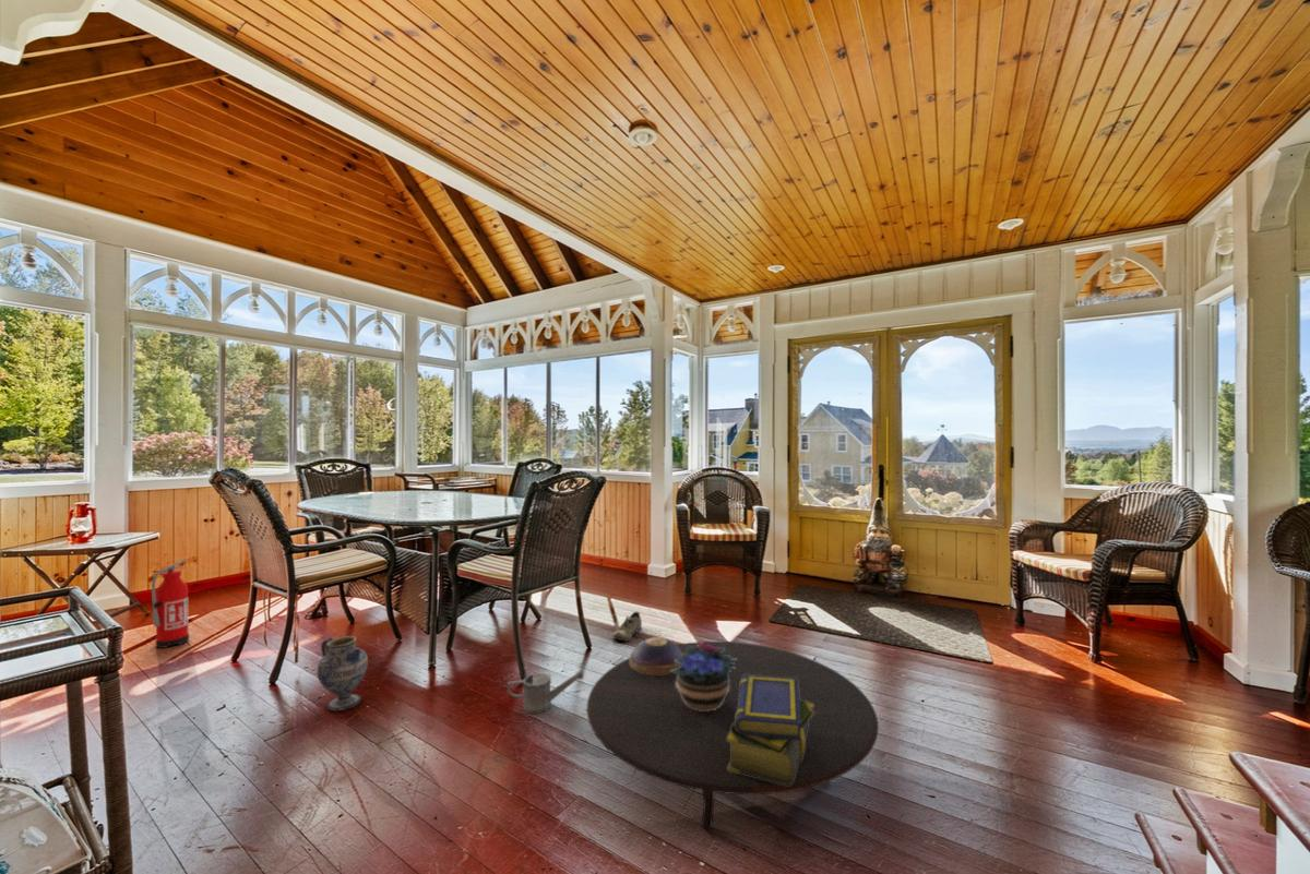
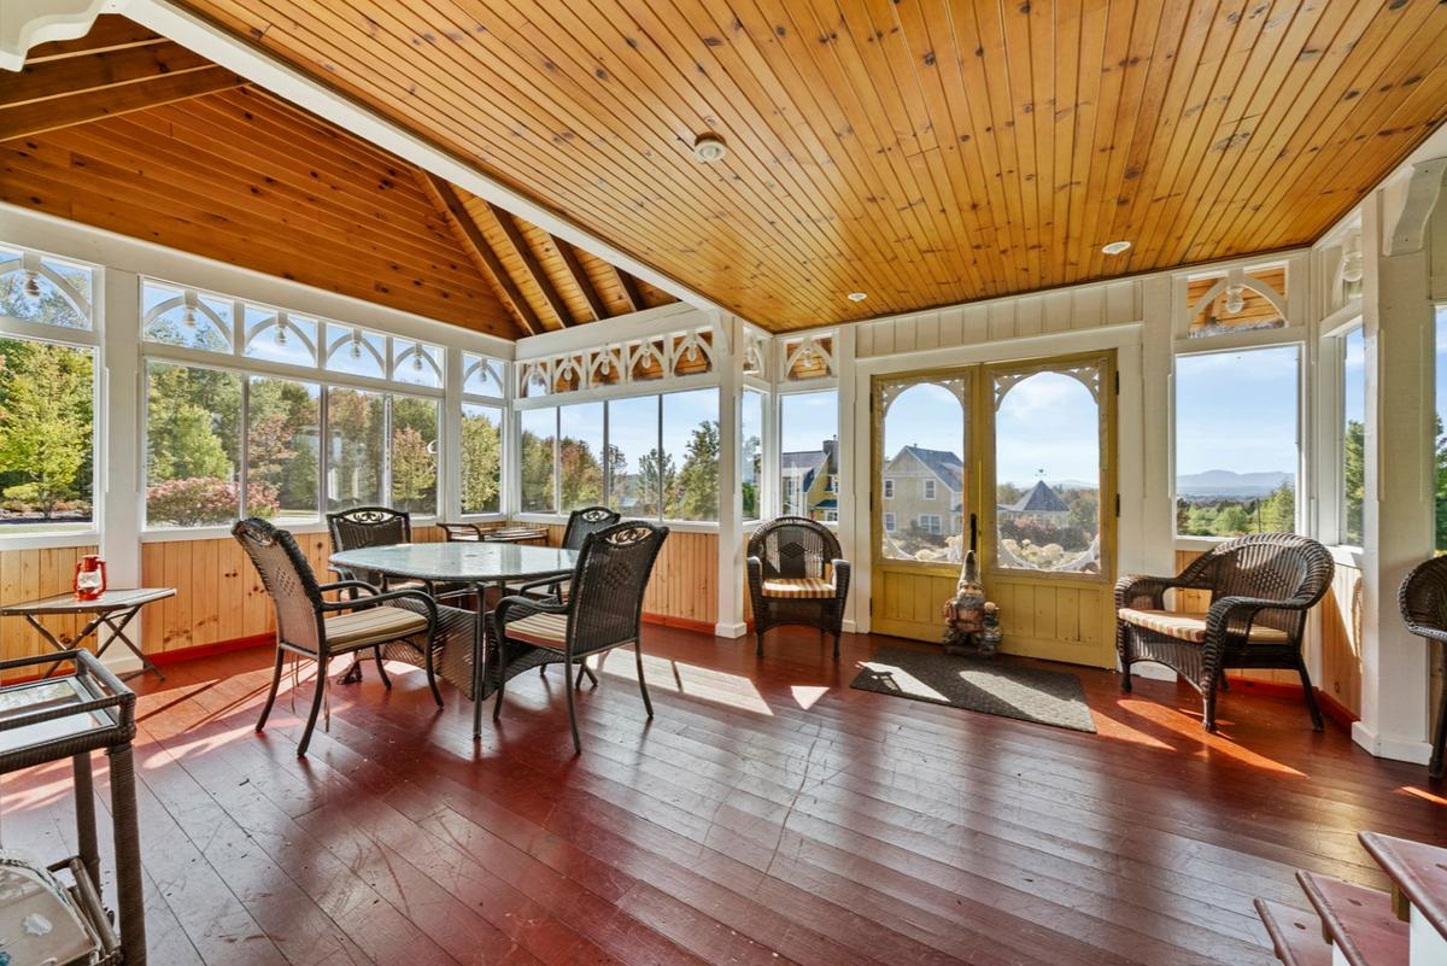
- fire extinguisher [151,556,190,649]
- table [585,640,880,830]
- decorative bowl [629,636,683,674]
- potted flower [670,640,737,711]
- stack of books [727,674,814,786]
- watering can [507,668,585,715]
- shoe [611,611,643,642]
- ceramic jug [317,635,369,711]
